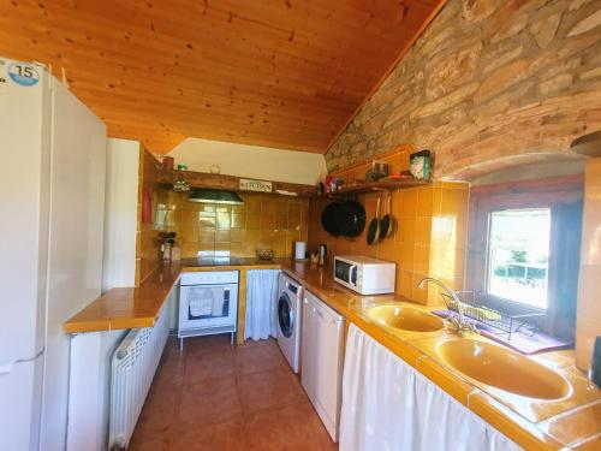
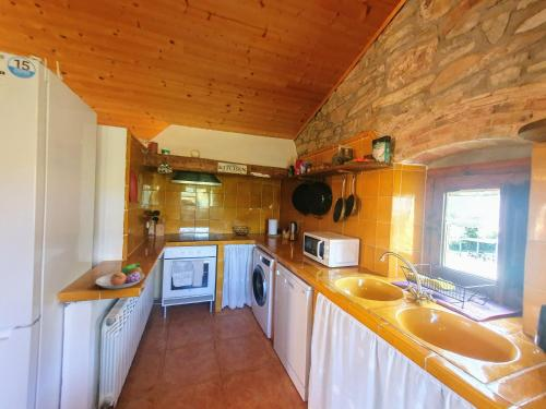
+ fruit bowl [94,262,145,290]
